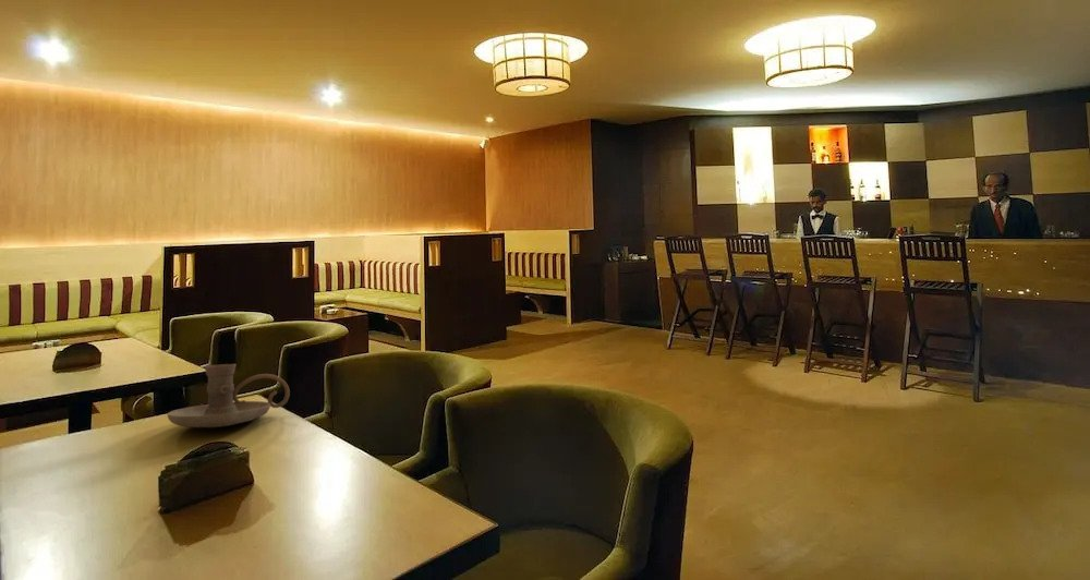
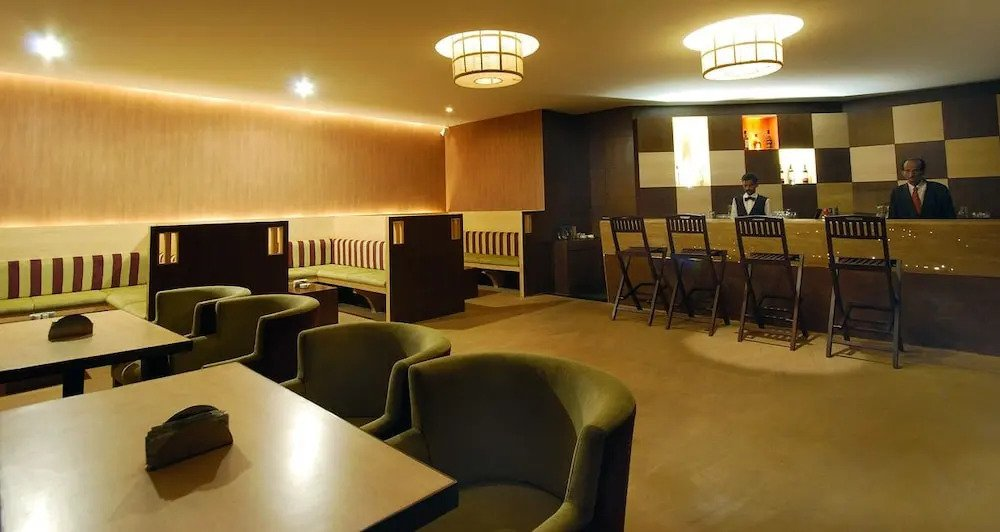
- candle holder [166,363,291,428]
